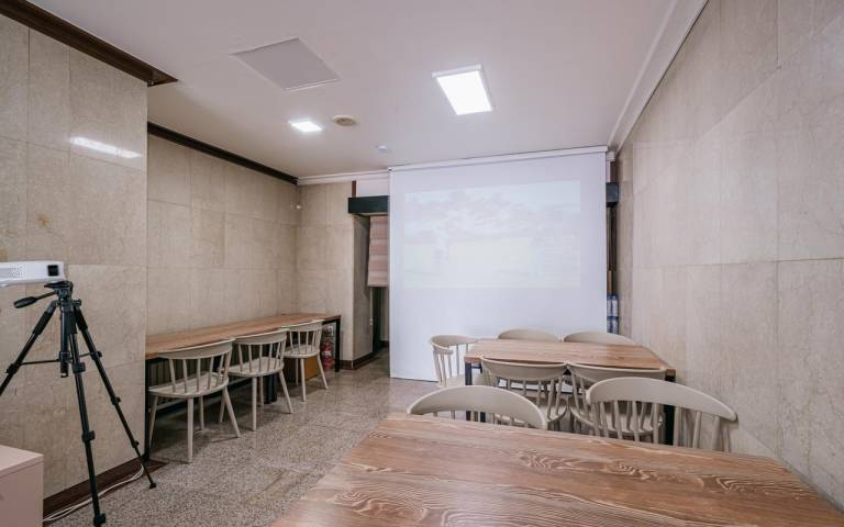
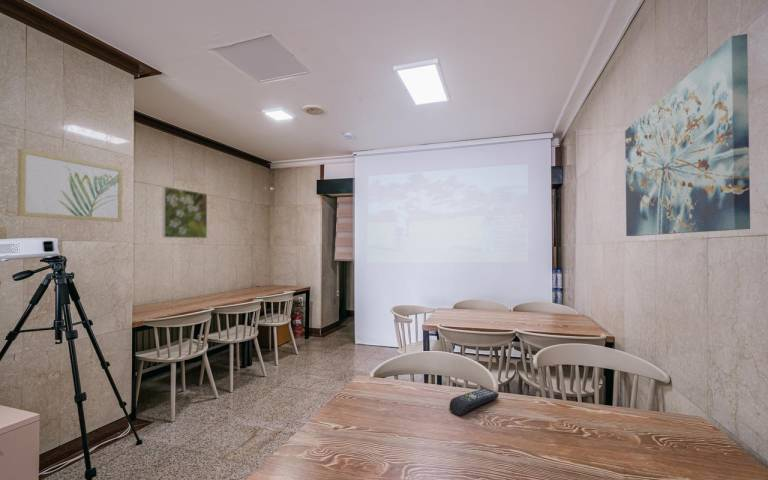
+ remote control [448,388,500,416]
+ wall art [624,33,751,237]
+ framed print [161,186,208,239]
+ wall art [16,148,123,223]
